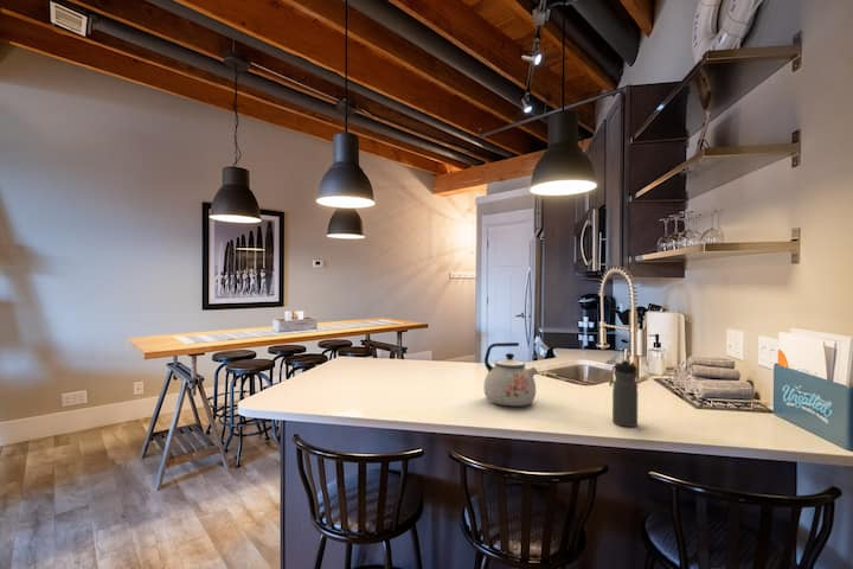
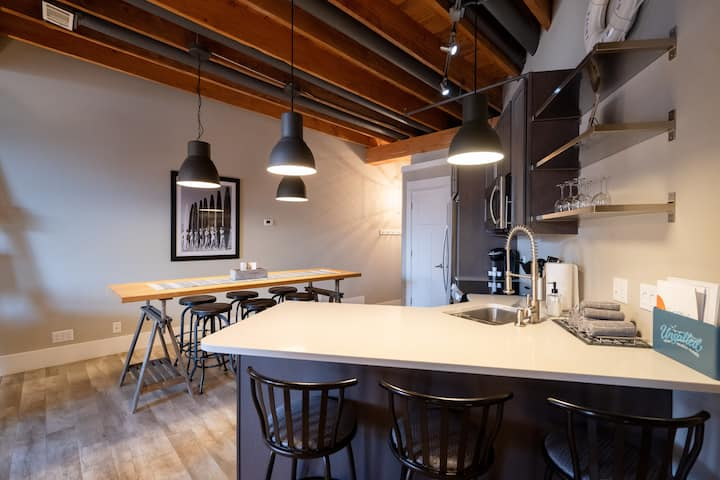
- kettle [482,341,539,408]
- water bottle [611,358,639,428]
